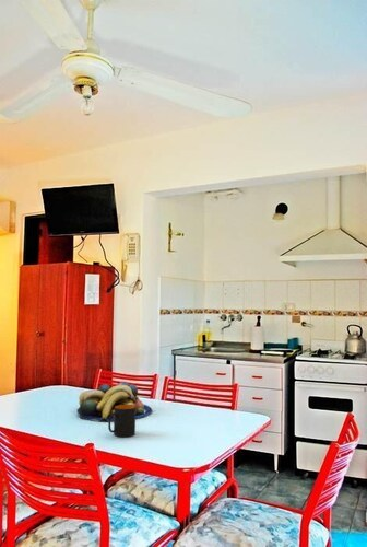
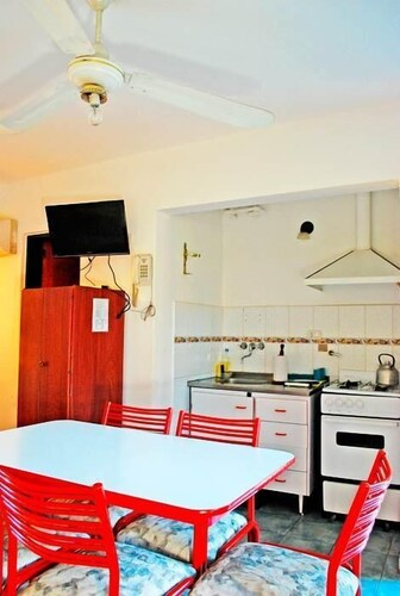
- fruit bowl [76,381,153,422]
- mug [107,405,137,438]
